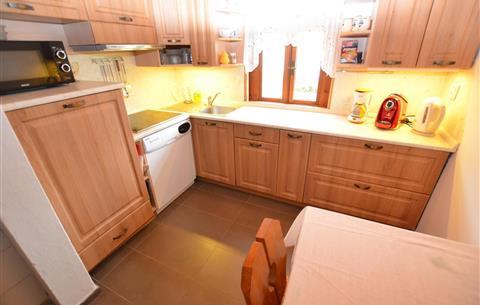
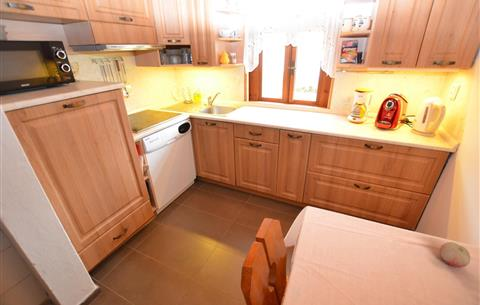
+ fruit [438,241,471,269]
